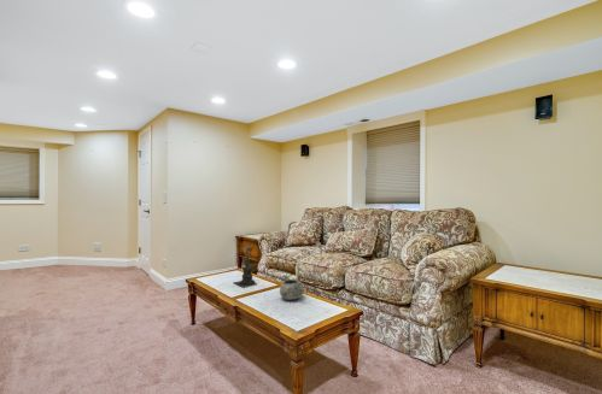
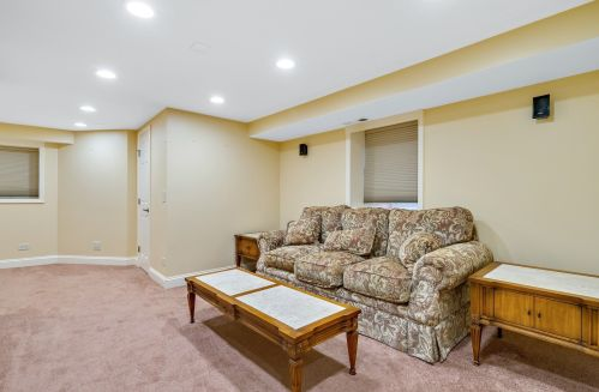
- candle holder [232,246,258,289]
- decorative bowl [279,274,305,301]
